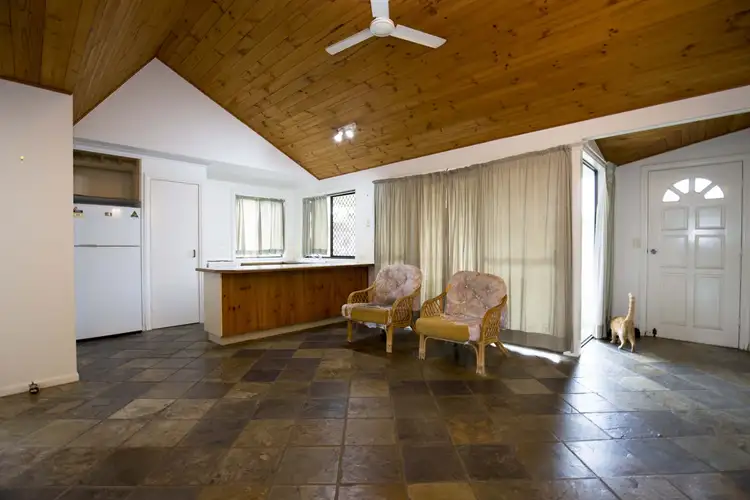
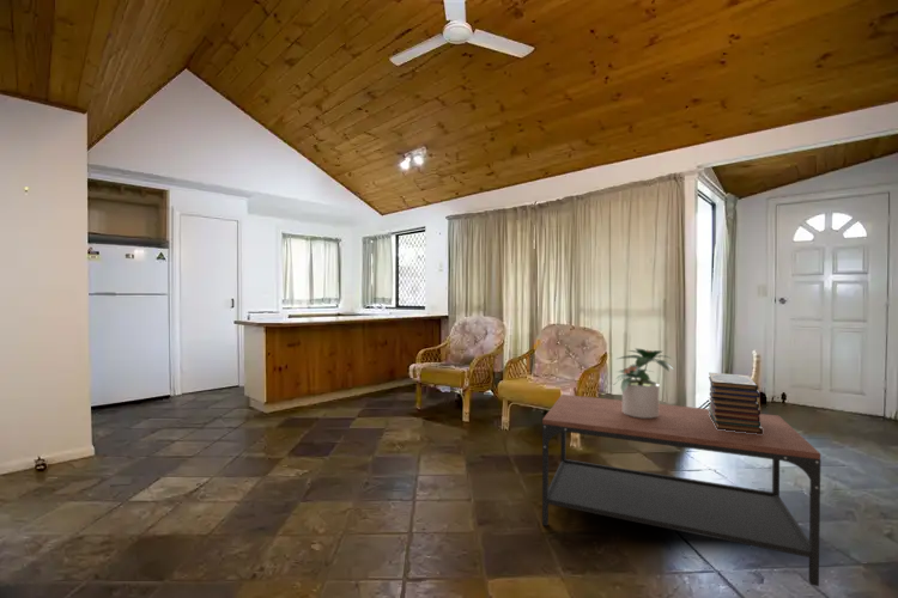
+ potted plant [614,347,674,419]
+ book stack [706,372,763,434]
+ coffee table [541,393,821,587]
